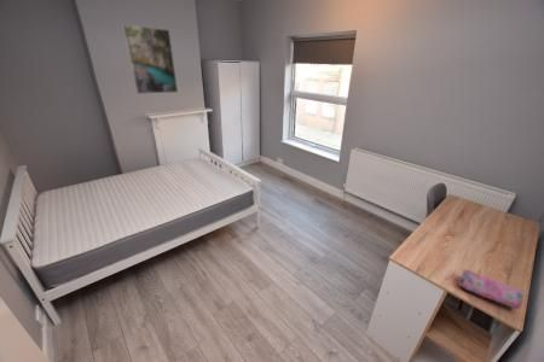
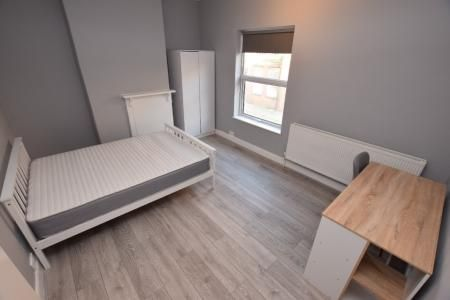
- pencil case [457,268,525,310]
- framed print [121,23,179,95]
